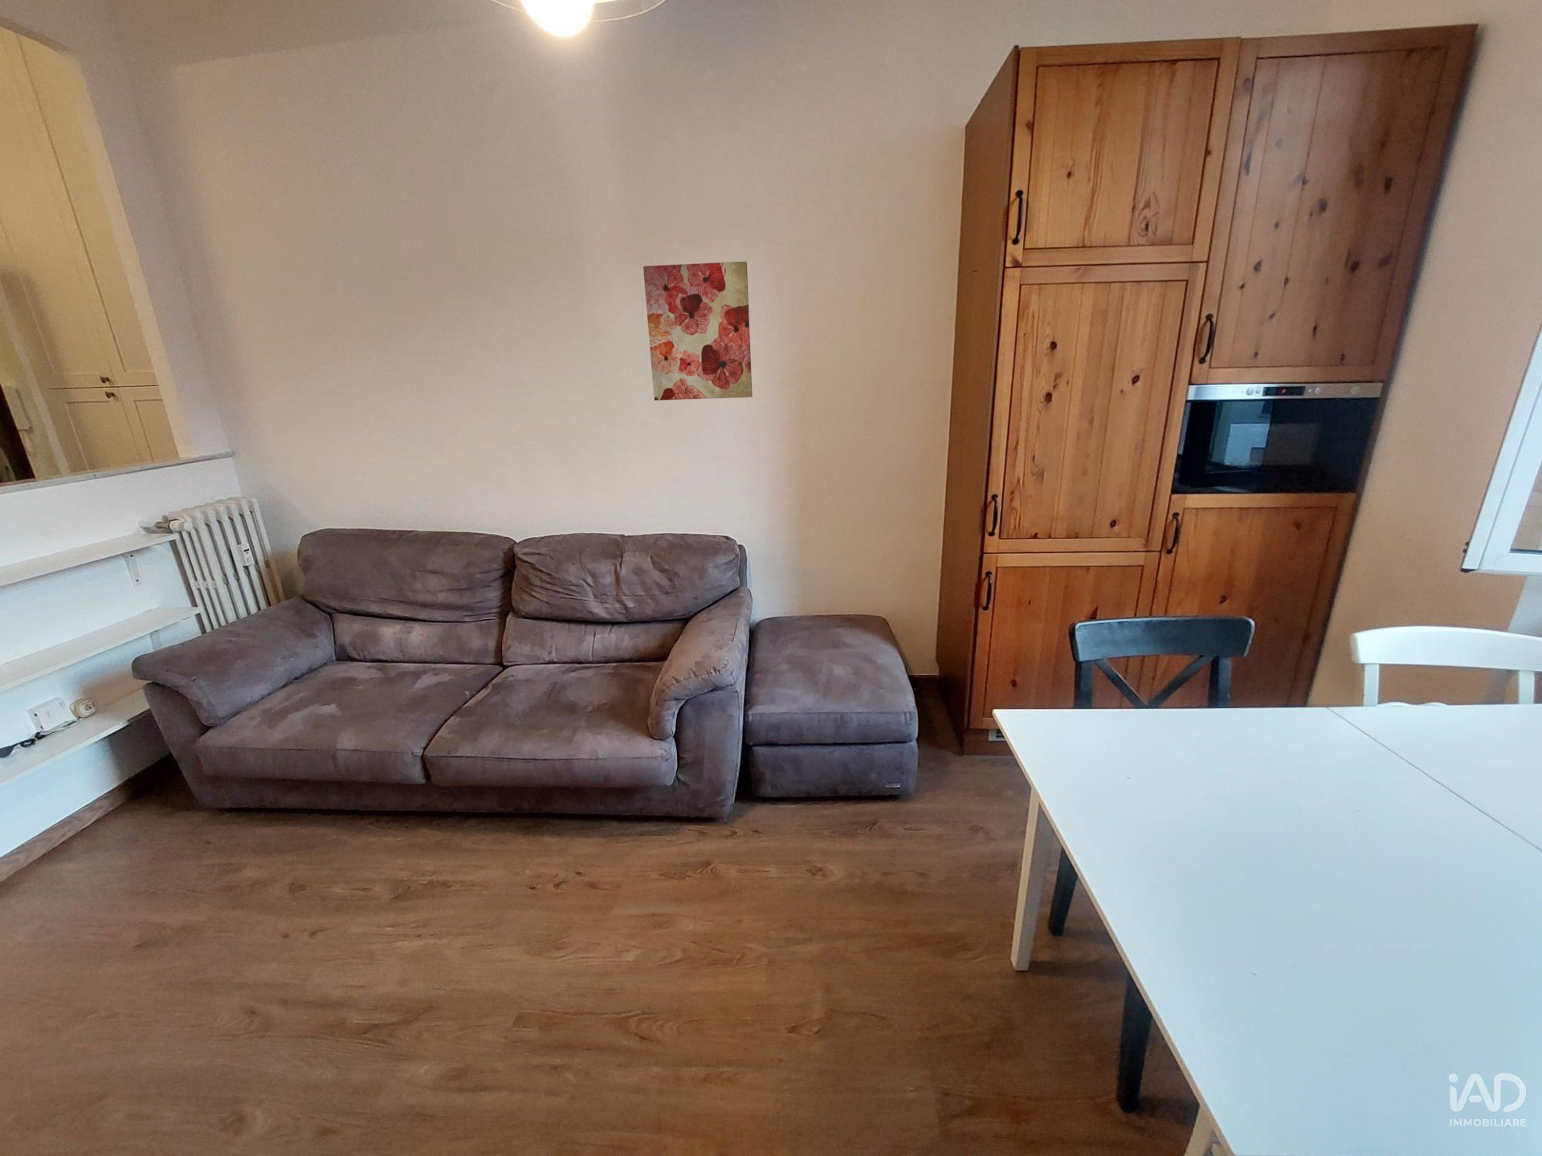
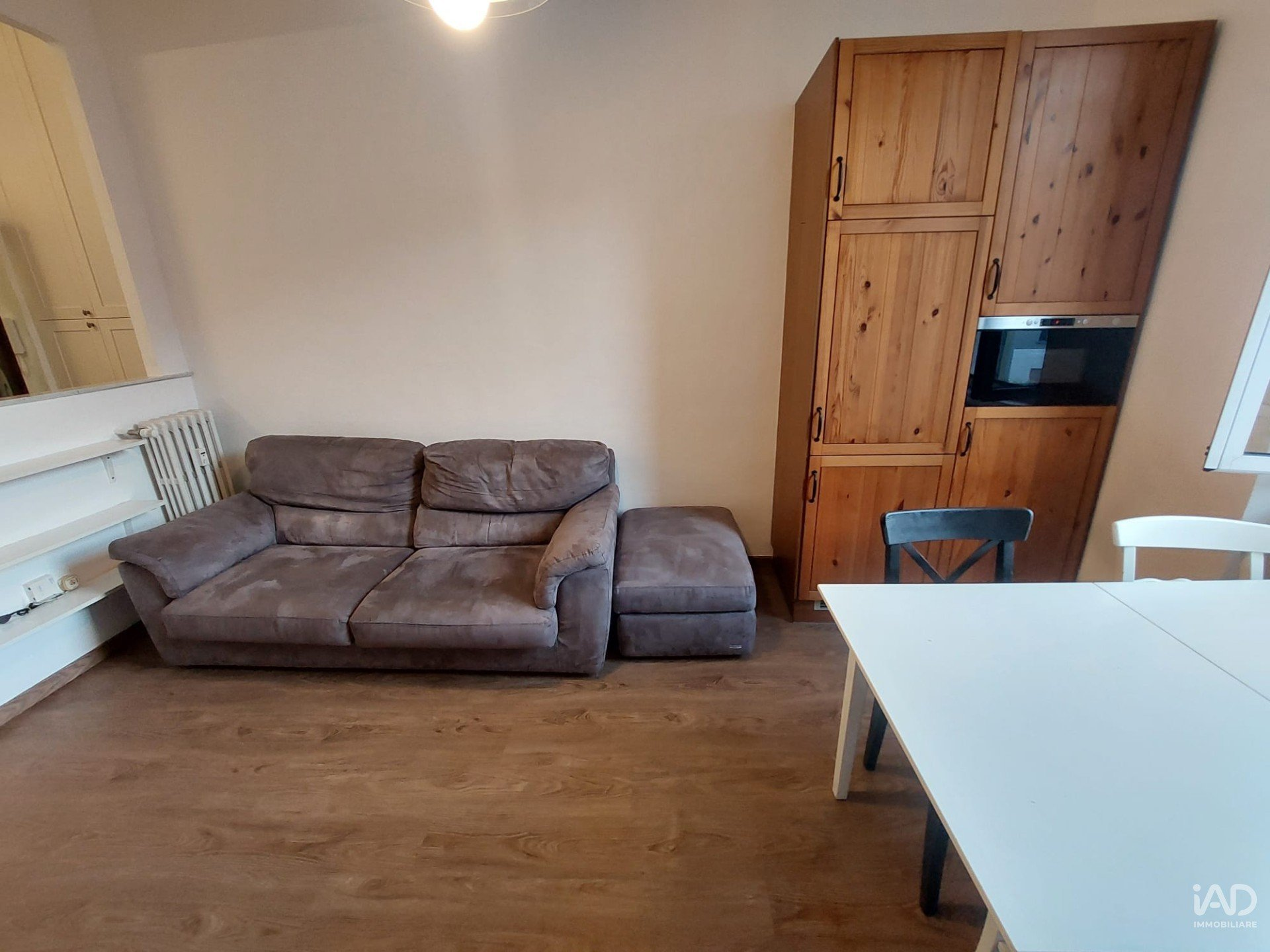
- wall art [642,261,753,402]
